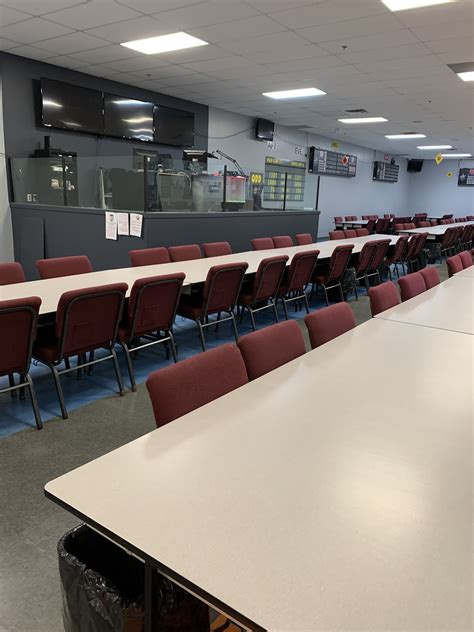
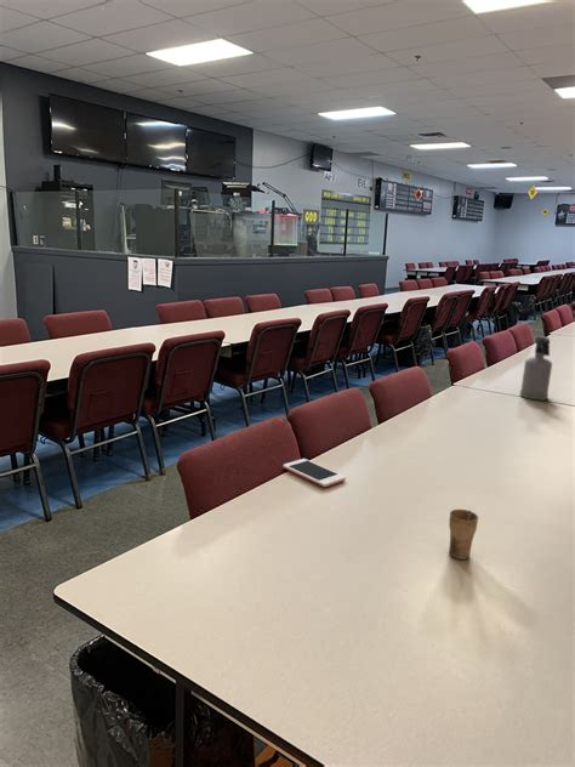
+ spray bottle [519,335,553,400]
+ cell phone [283,458,347,488]
+ cup [448,509,479,561]
